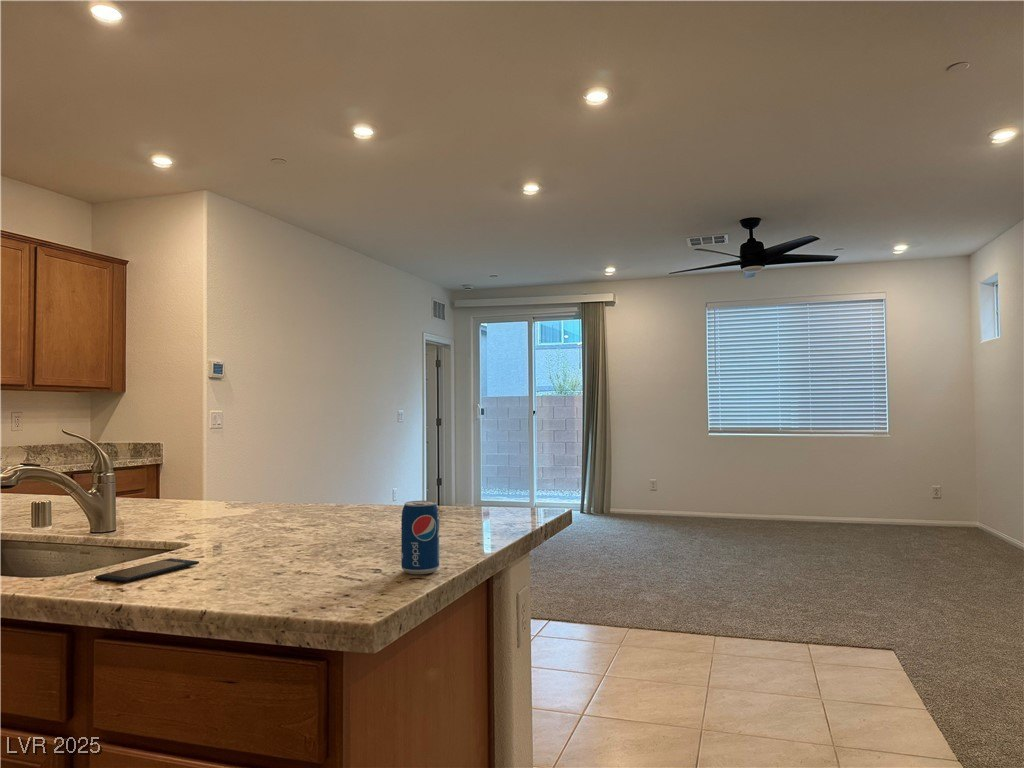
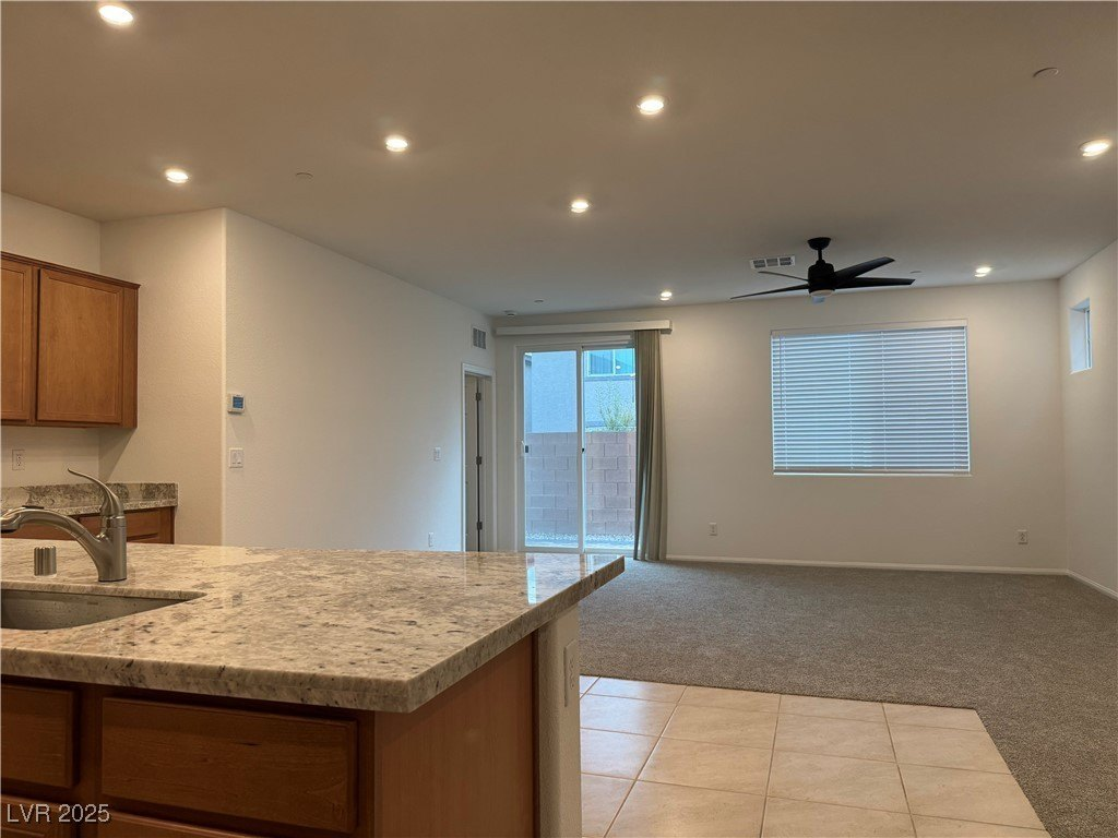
- smartphone [94,557,200,584]
- beverage can [400,500,440,575]
